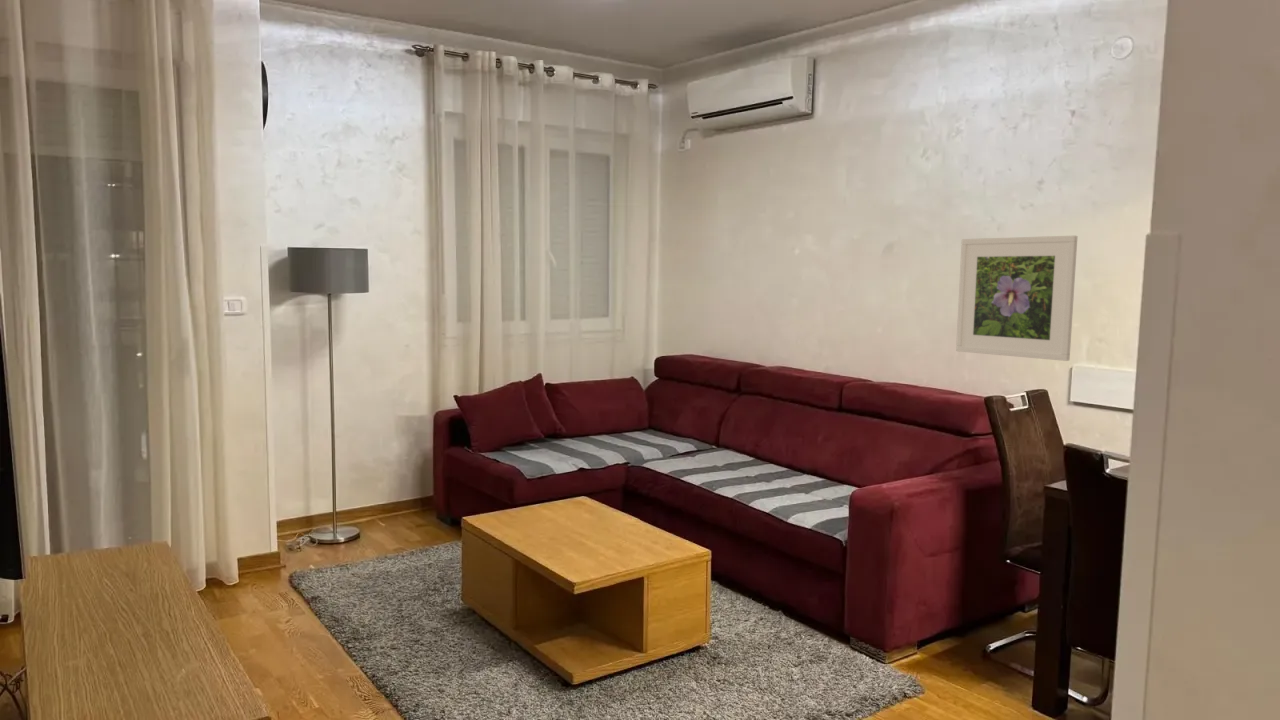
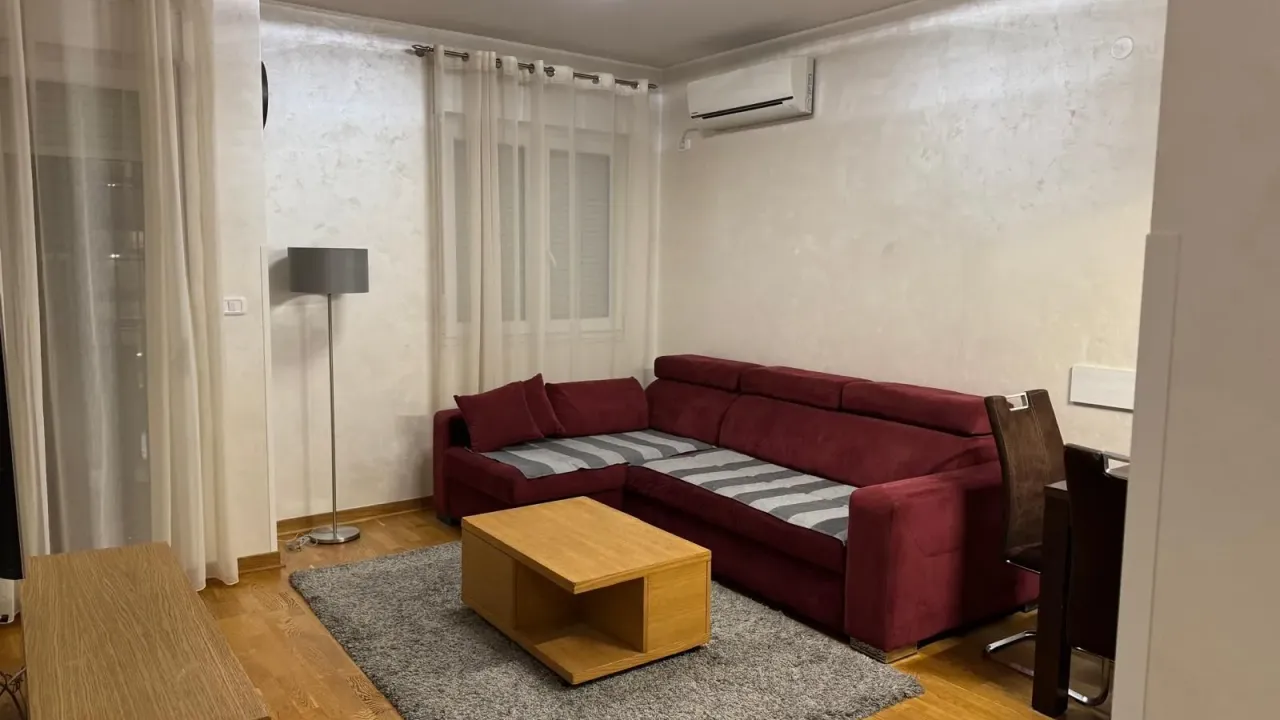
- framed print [955,235,1078,362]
